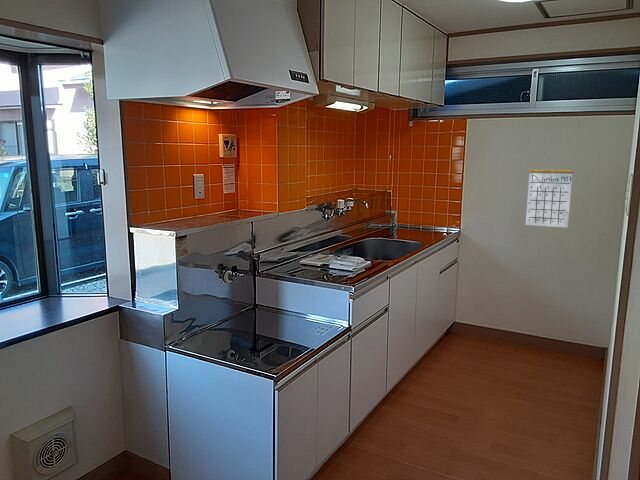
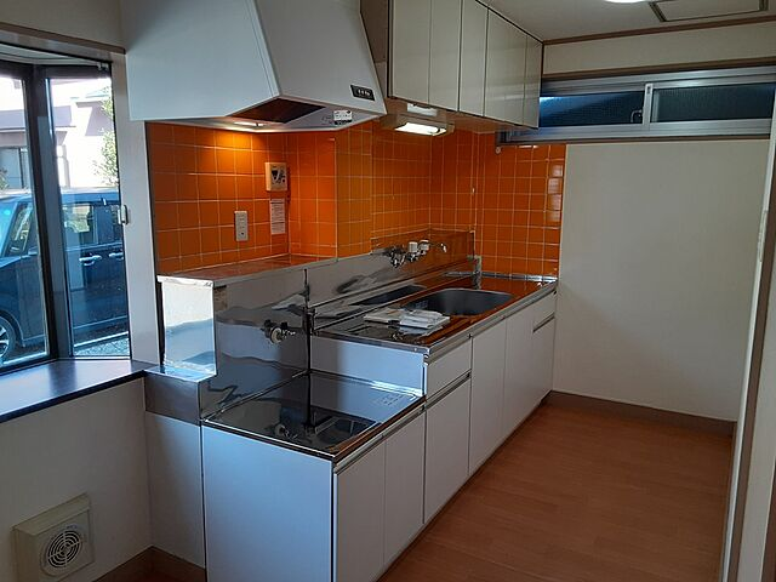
- calendar [525,156,574,229]
